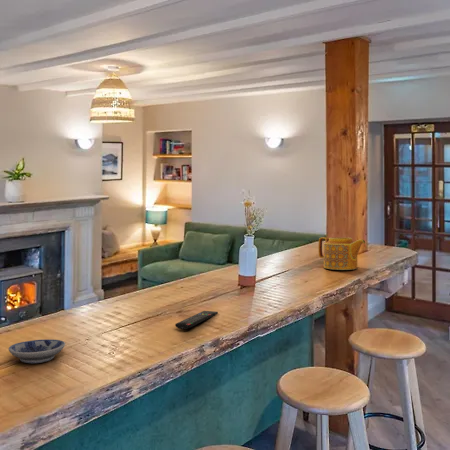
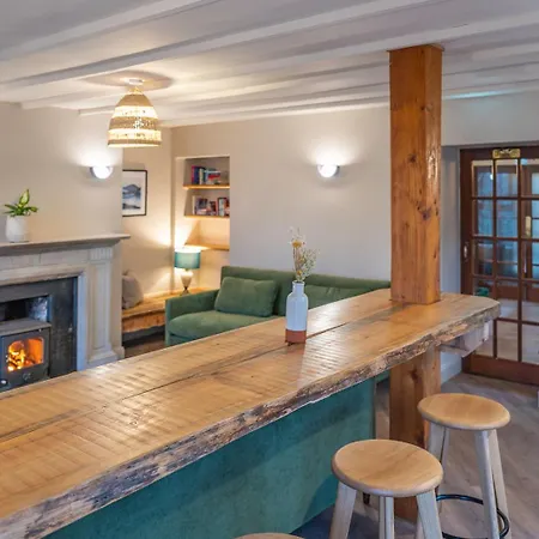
- remote control [174,310,219,330]
- teapot [317,236,367,271]
- bowl [8,338,66,364]
